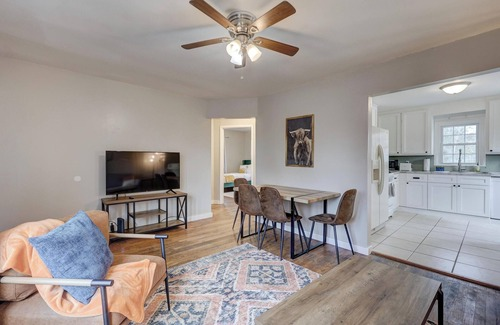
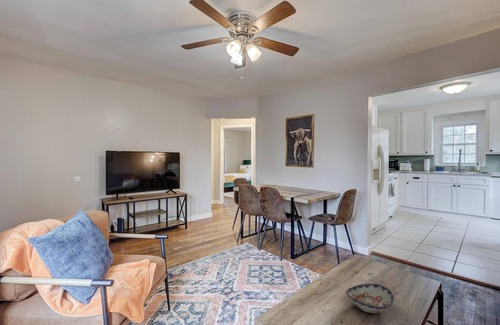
+ decorative bowl [345,283,395,314]
